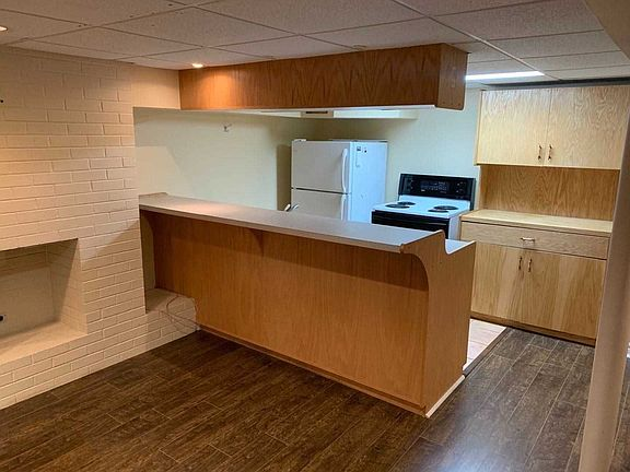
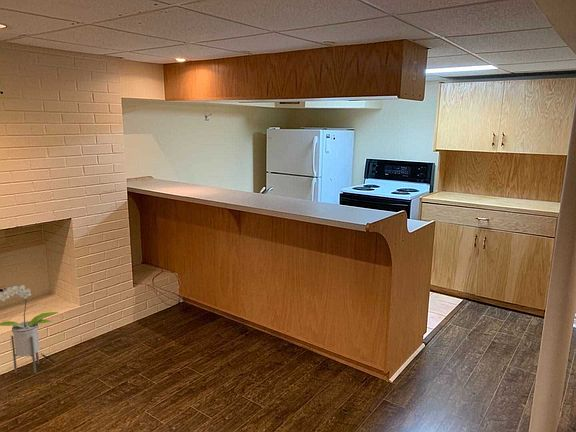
+ potted plant [0,284,59,375]
